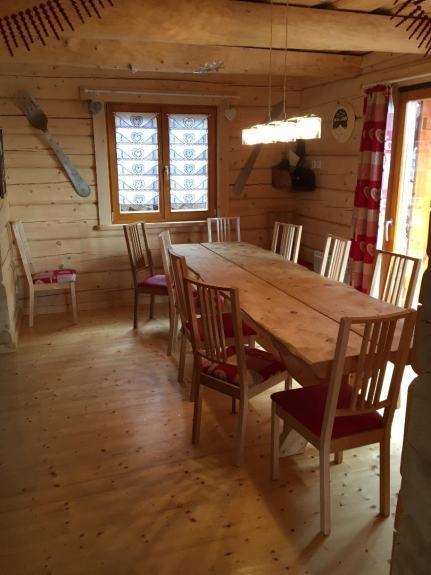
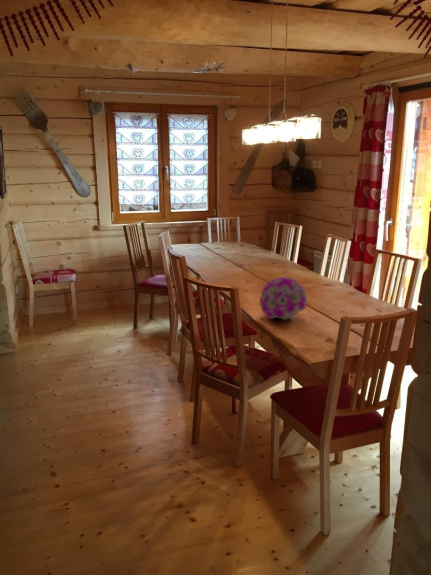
+ decorative ball [259,276,308,321]
